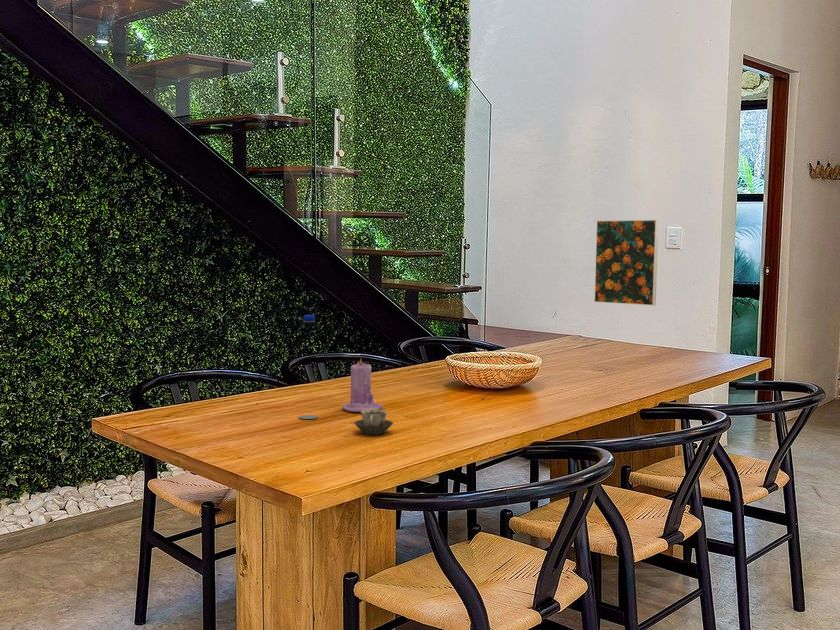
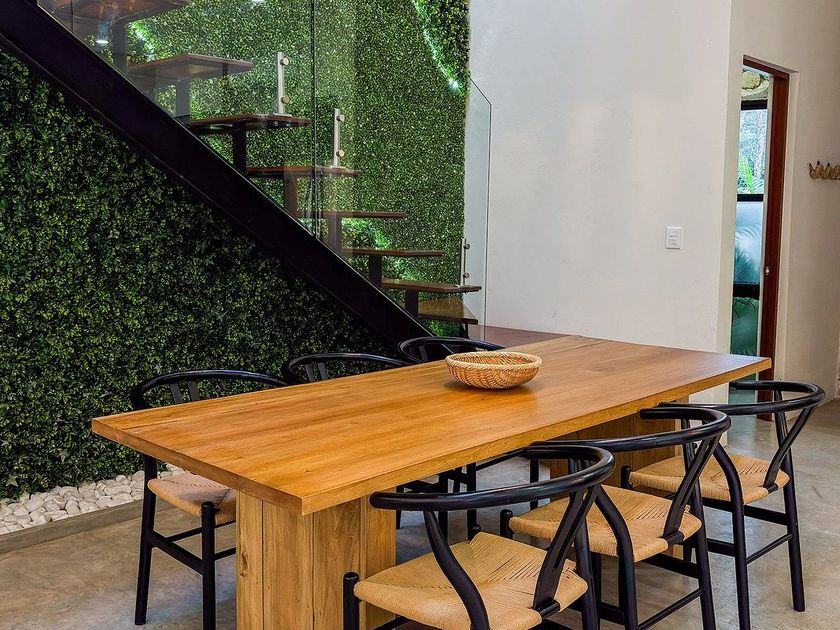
- cup [353,409,394,435]
- water bottle [298,314,319,420]
- candle [341,359,384,413]
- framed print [593,219,660,306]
